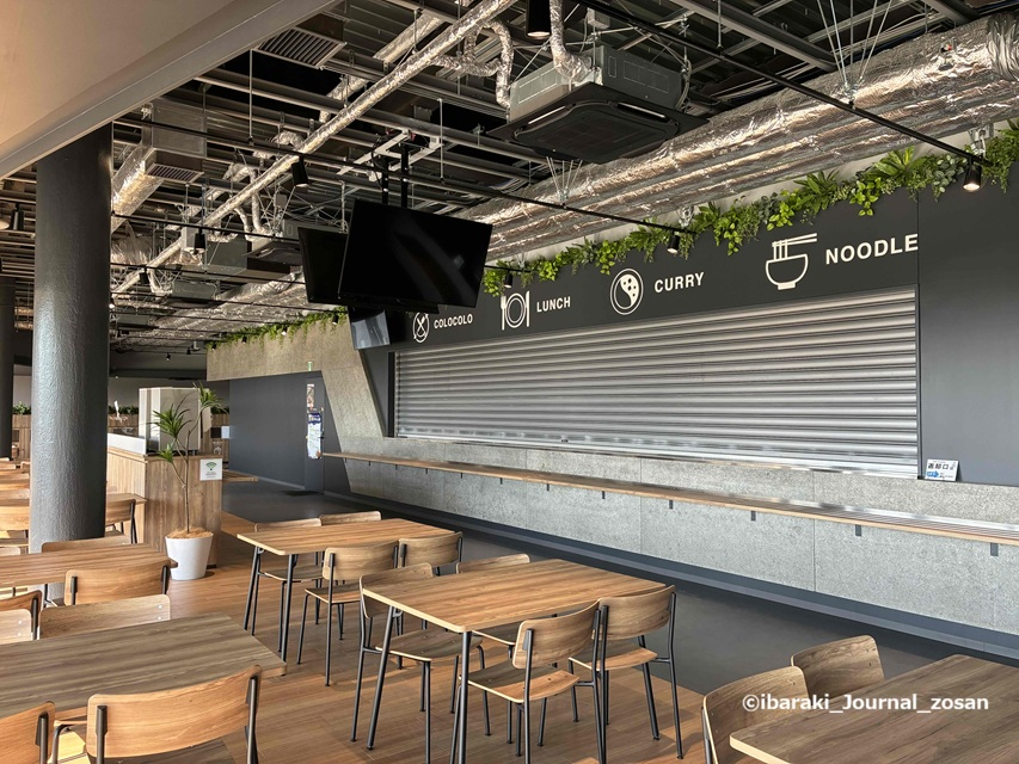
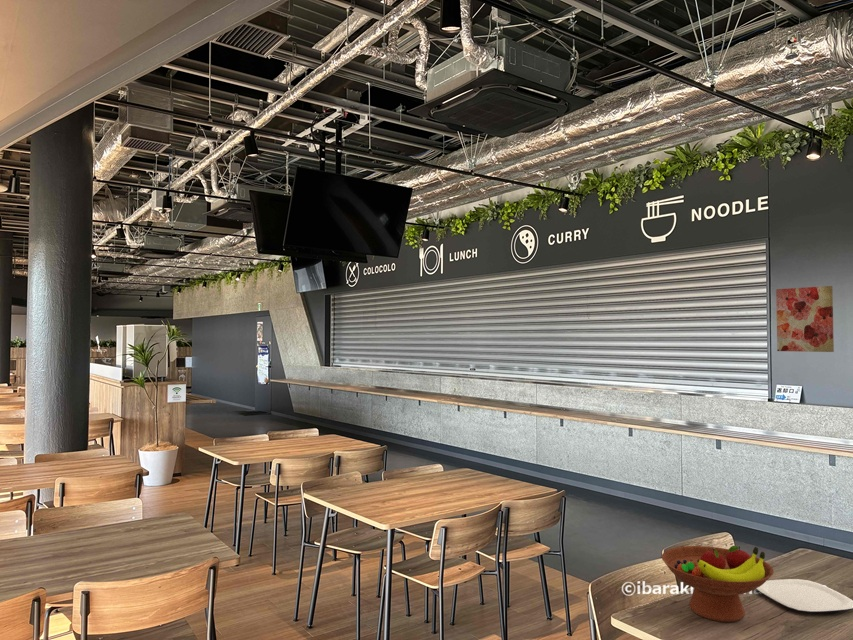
+ plate [755,578,853,613]
+ fruit bowl [661,544,775,623]
+ wall art [775,285,835,353]
